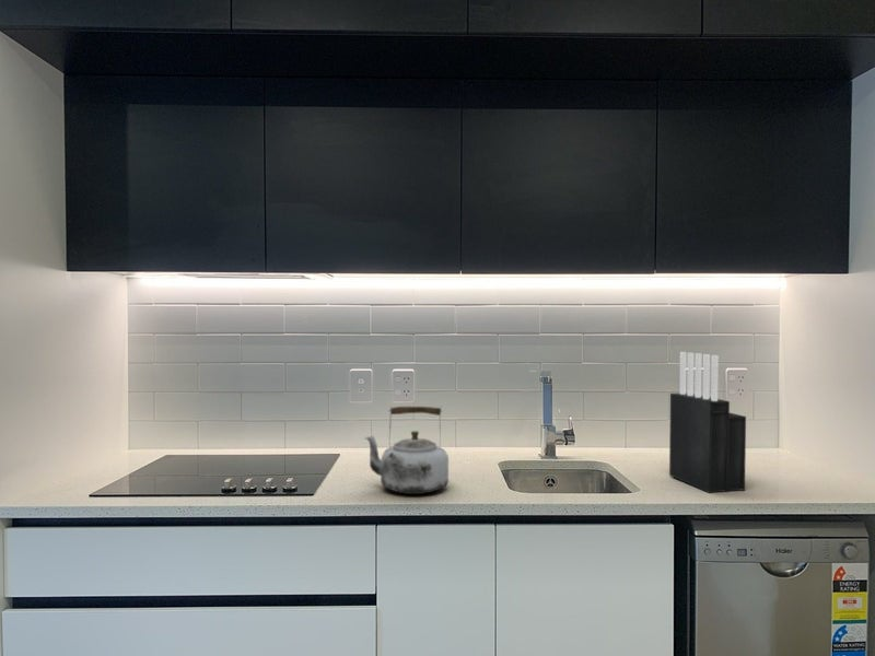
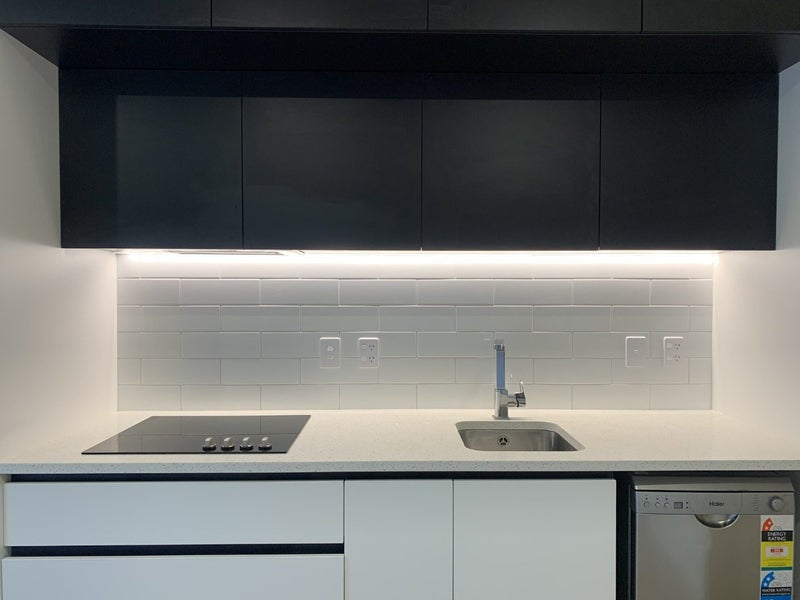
- knife block [668,351,747,494]
- kettle [363,405,450,495]
